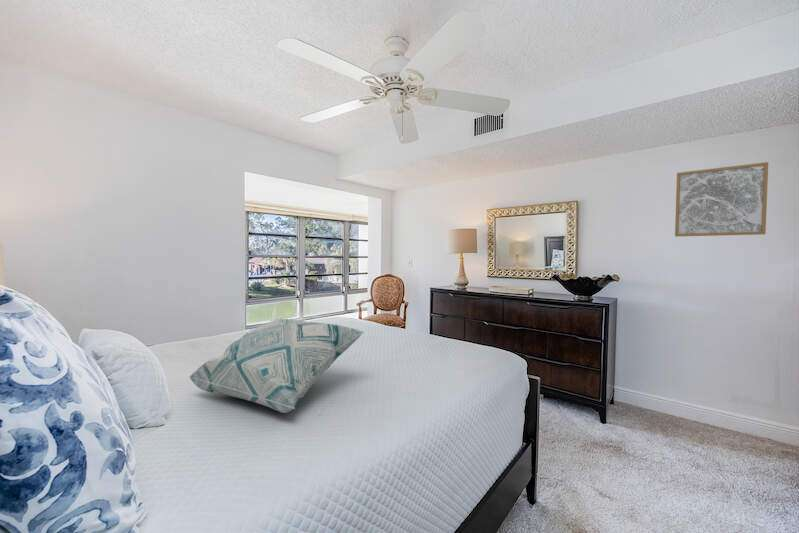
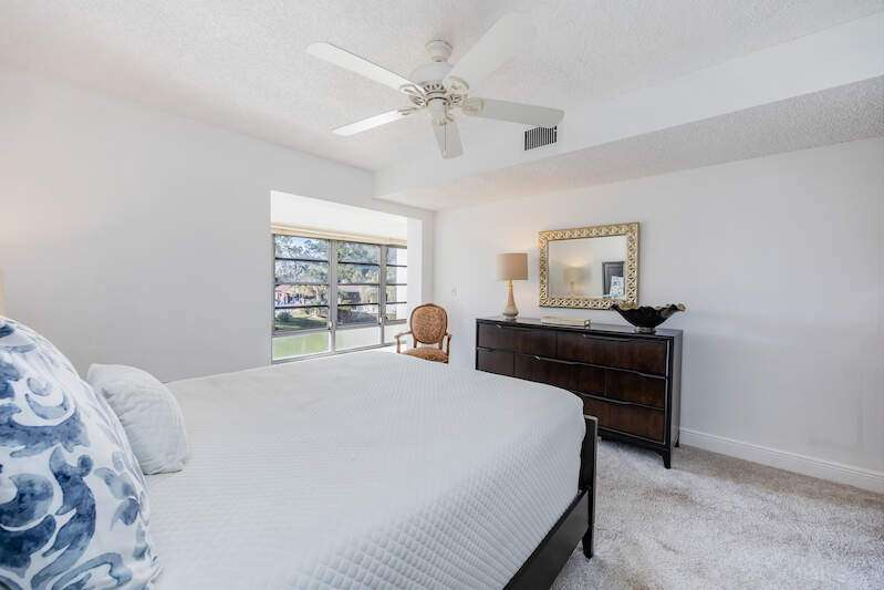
- wall art [674,161,769,238]
- decorative pillow [188,318,365,414]
